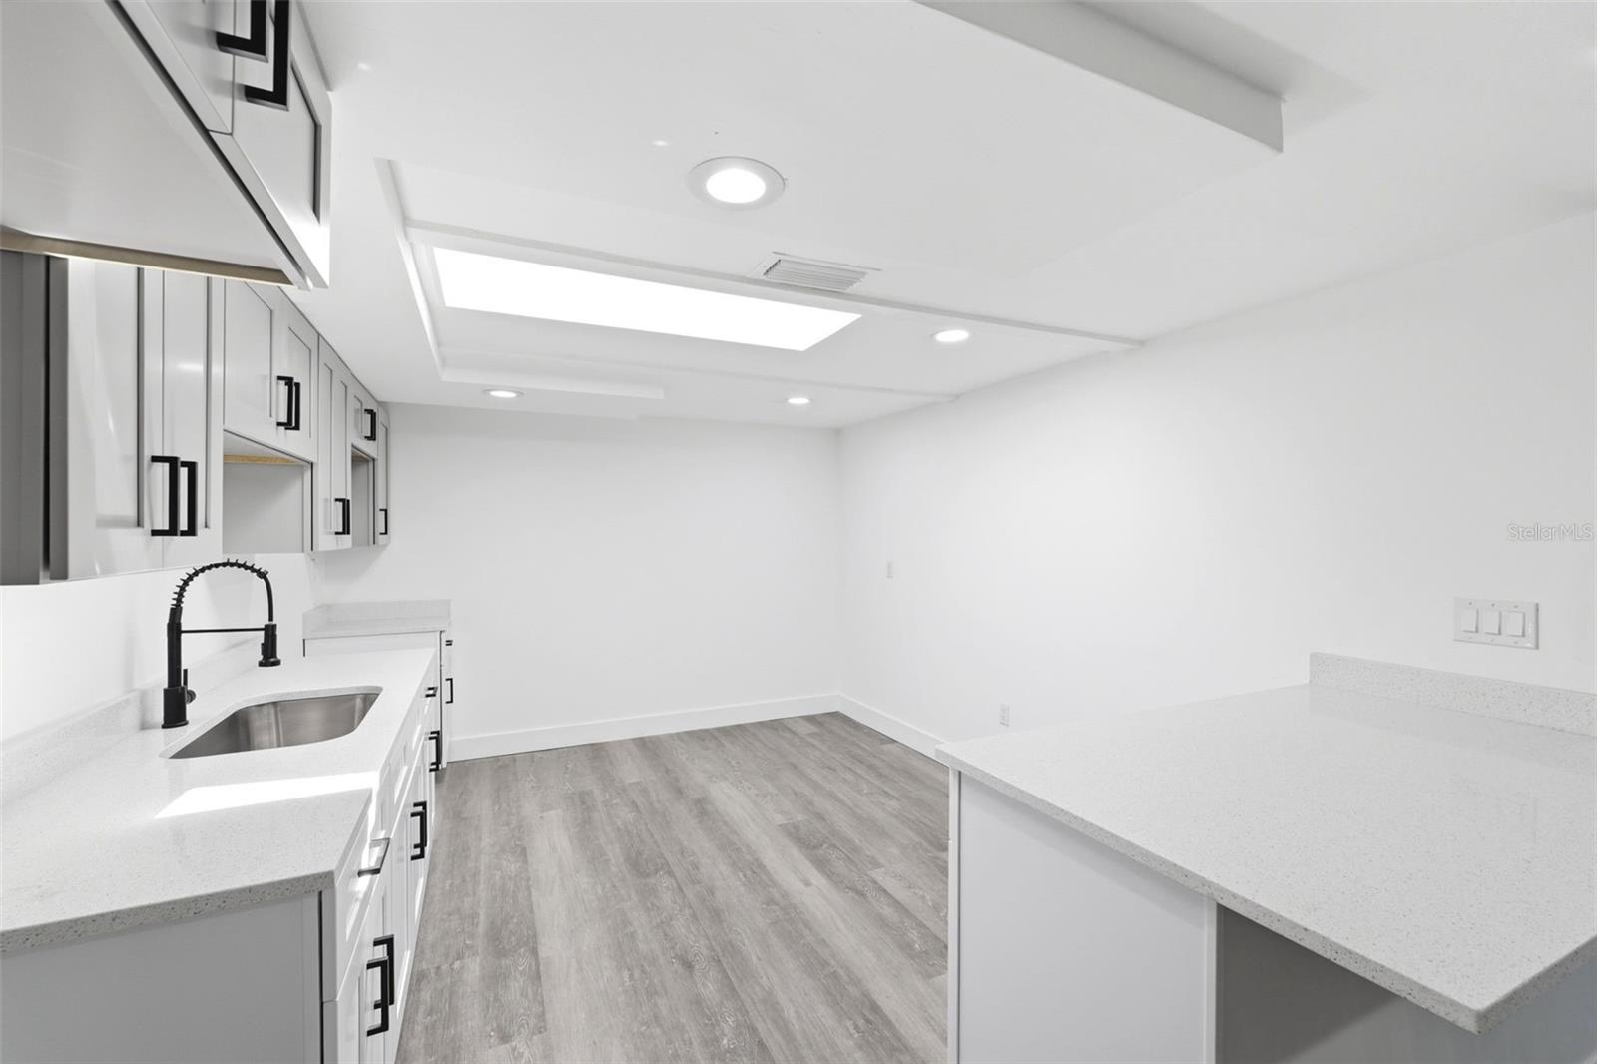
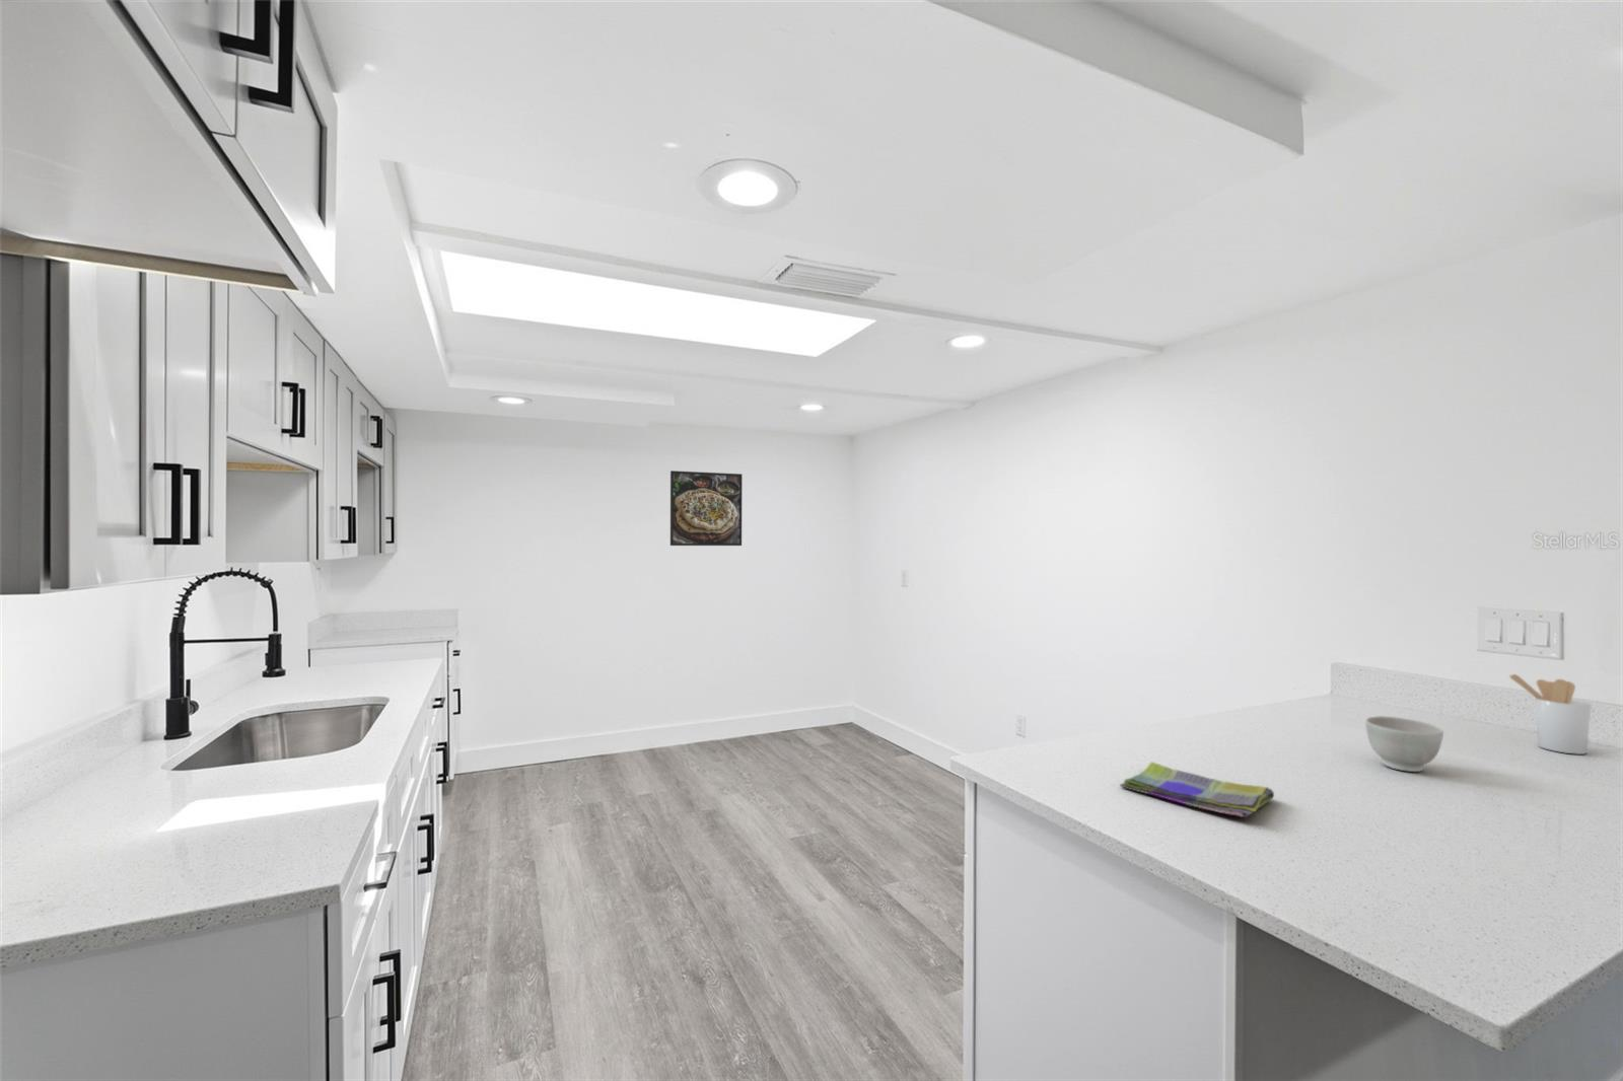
+ dish towel [1119,760,1275,818]
+ bowl [1365,715,1444,772]
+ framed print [670,469,743,547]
+ utensil holder [1507,673,1593,755]
